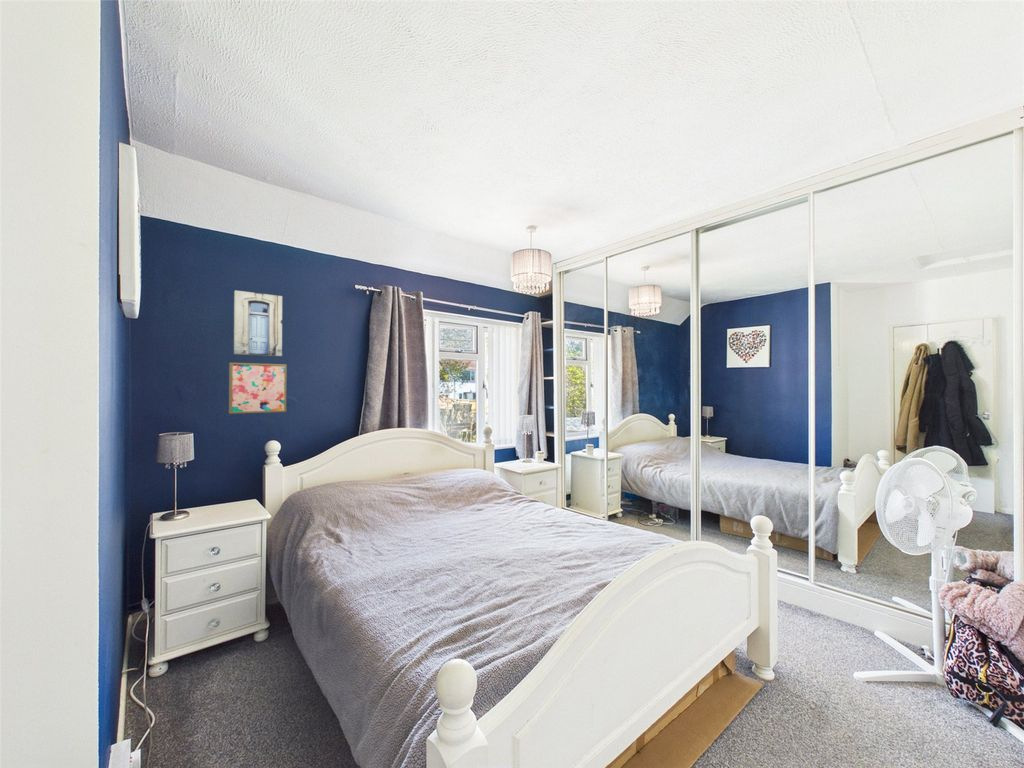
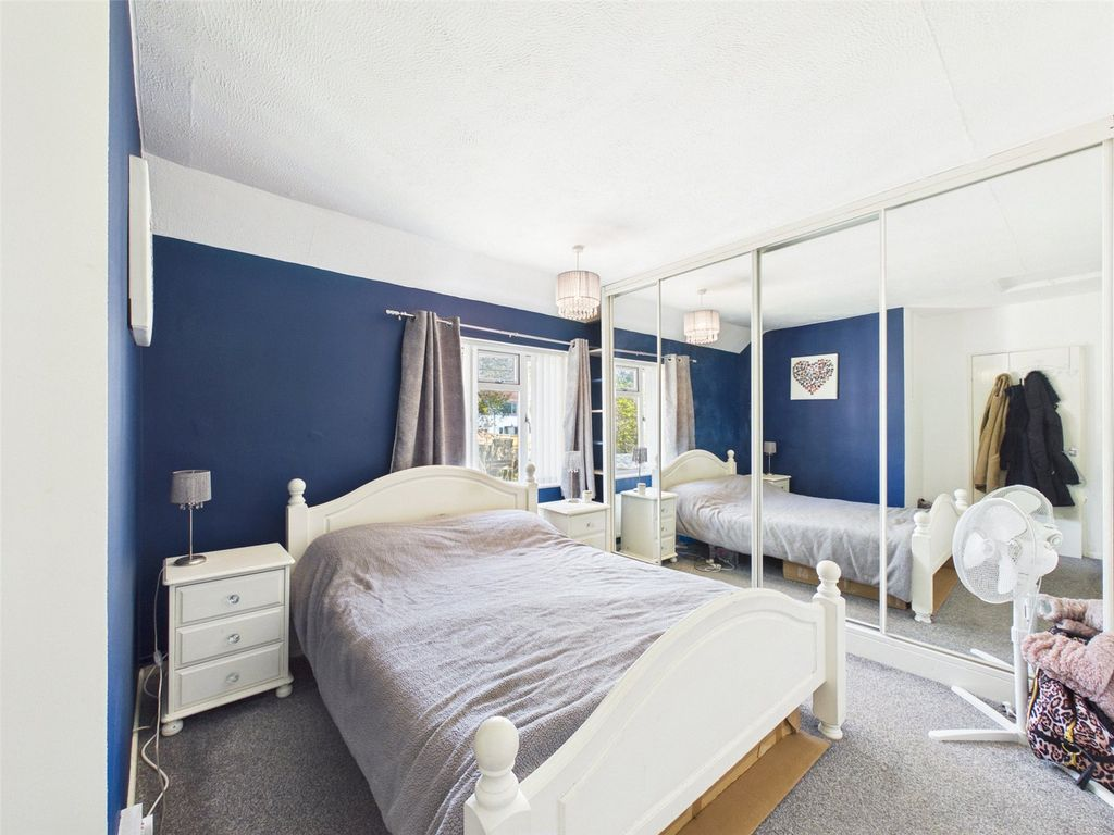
- wall art [228,362,288,415]
- wall art [233,289,283,357]
